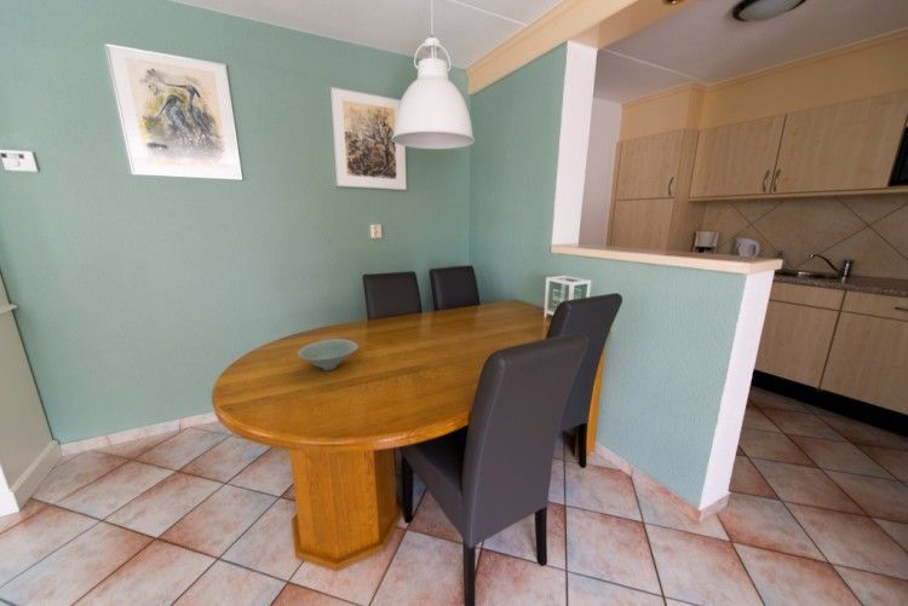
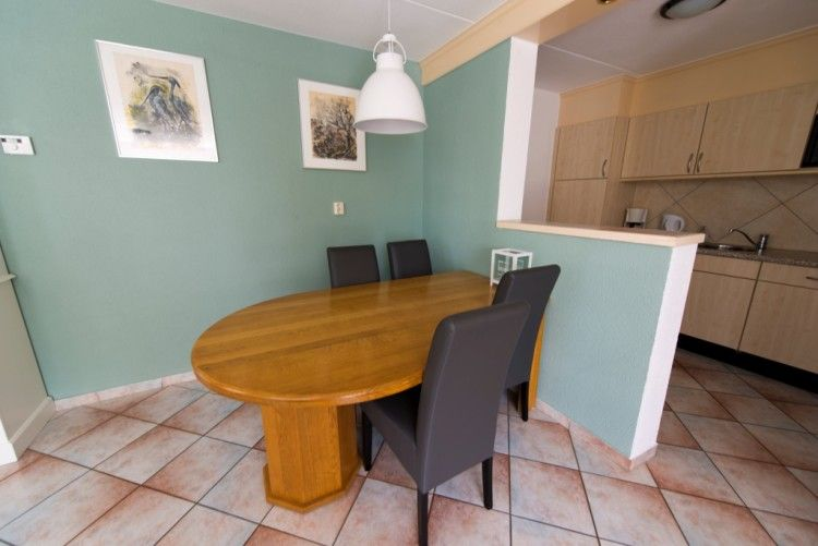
- bowl [297,337,360,371]
